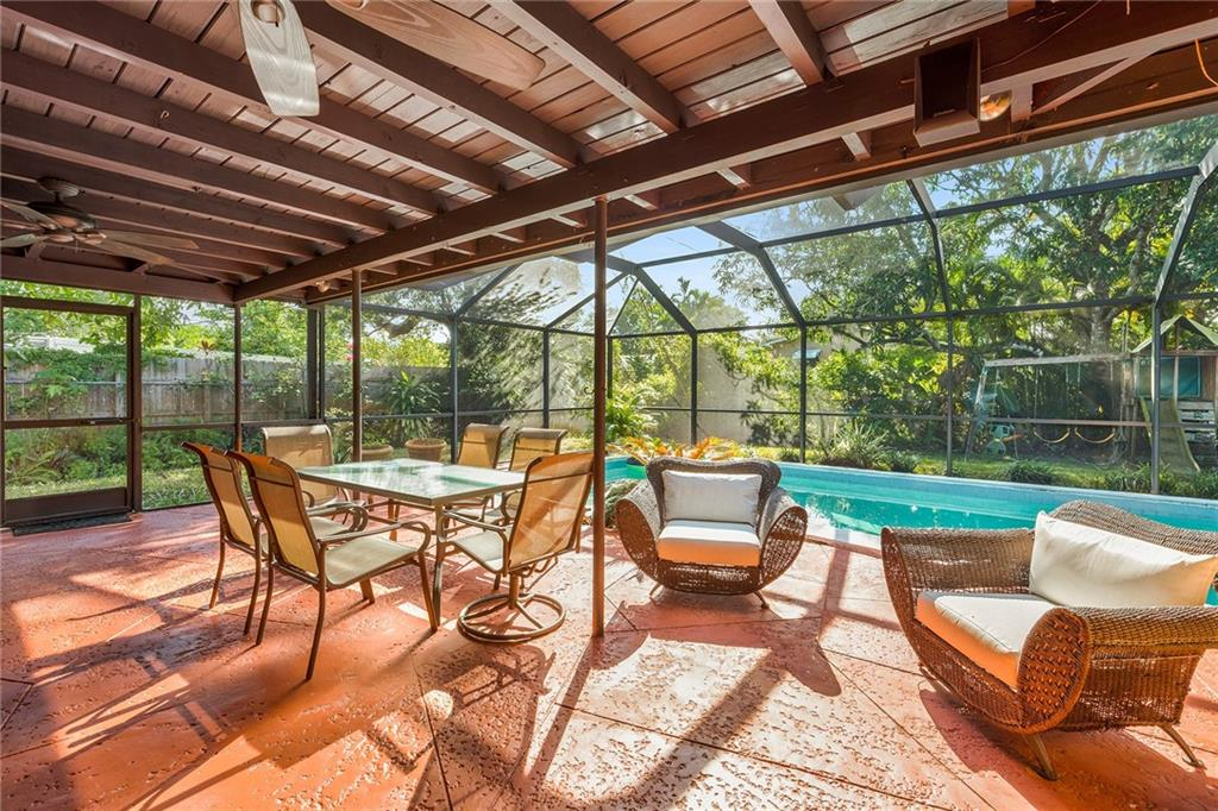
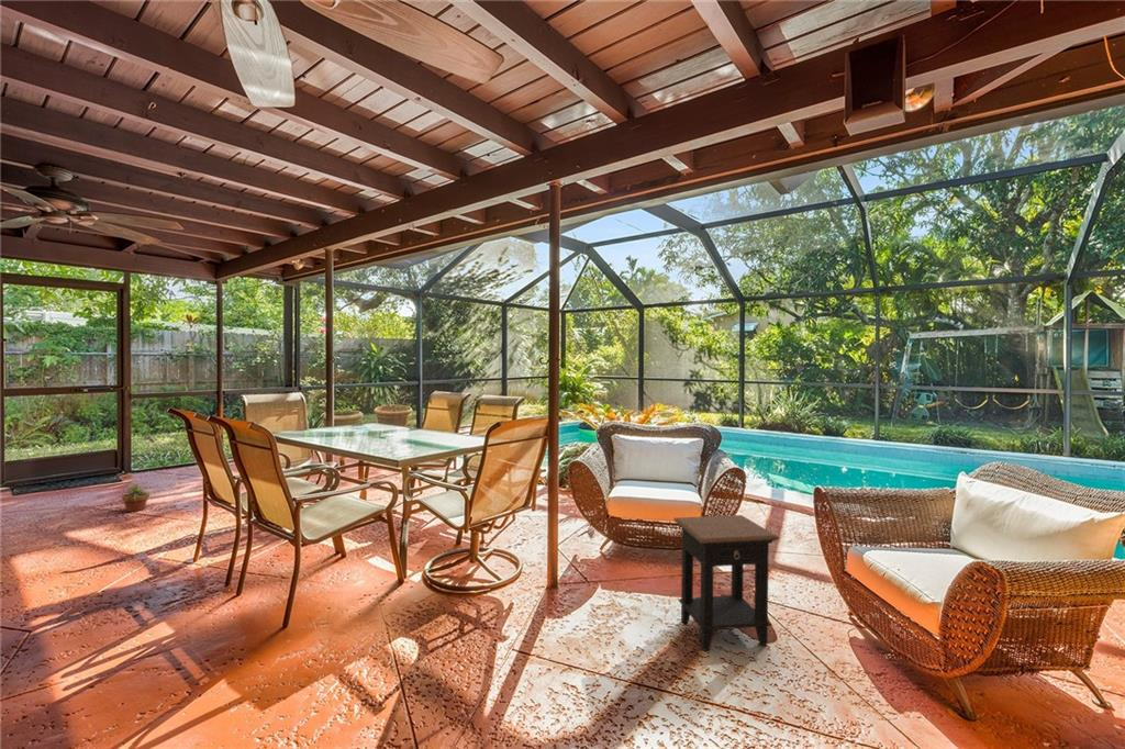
+ potted plant [116,480,156,513]
+ side table [672,514,781,651]
